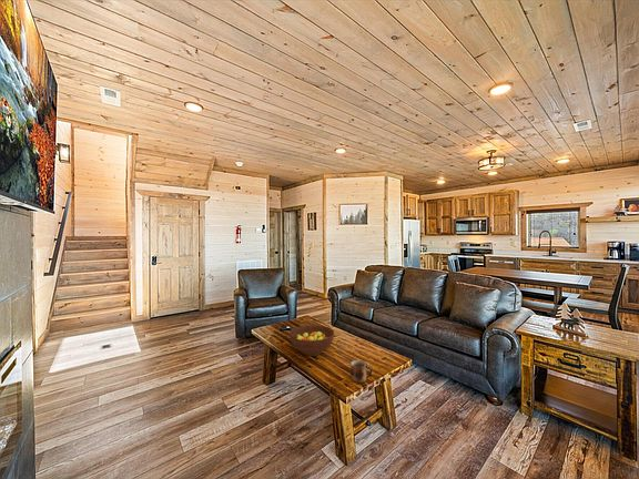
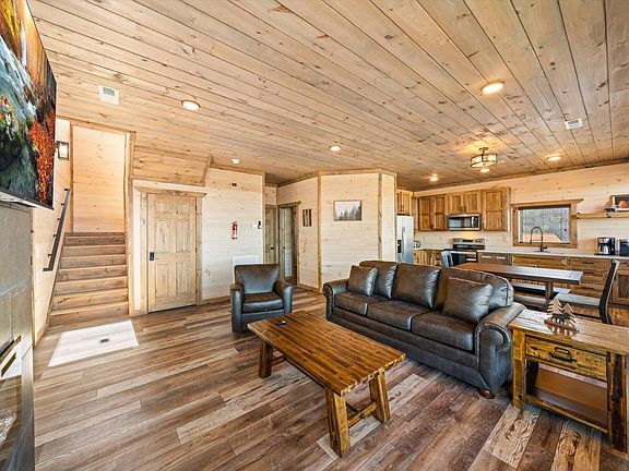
- mug [349,359,373,384]
- fruit bowl [288,324,335,357]
